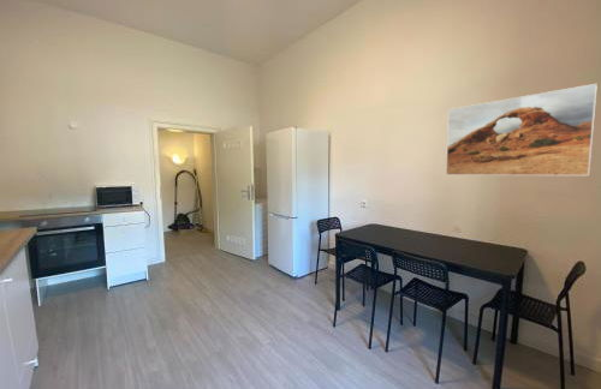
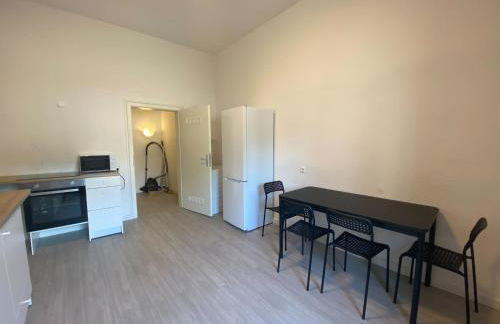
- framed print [445,83,599,176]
